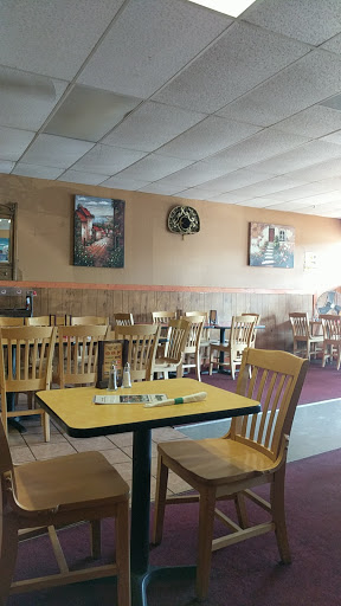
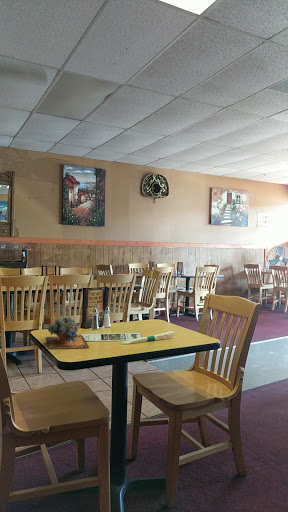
+ succulent plant [45,316,90,350]
